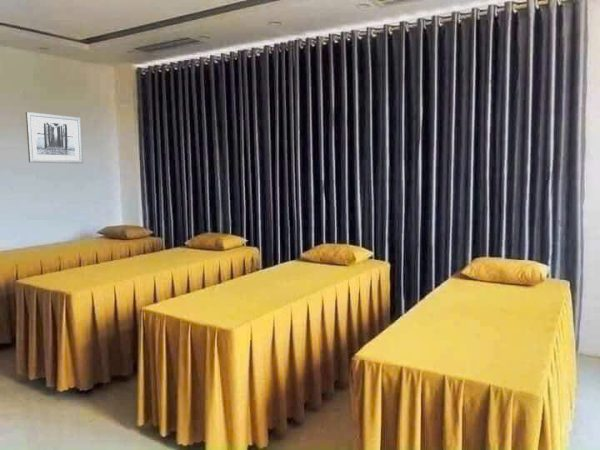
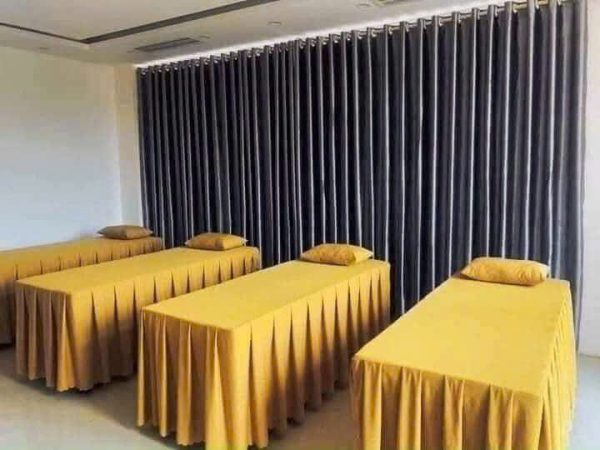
- wall art [25,111,84,164]
